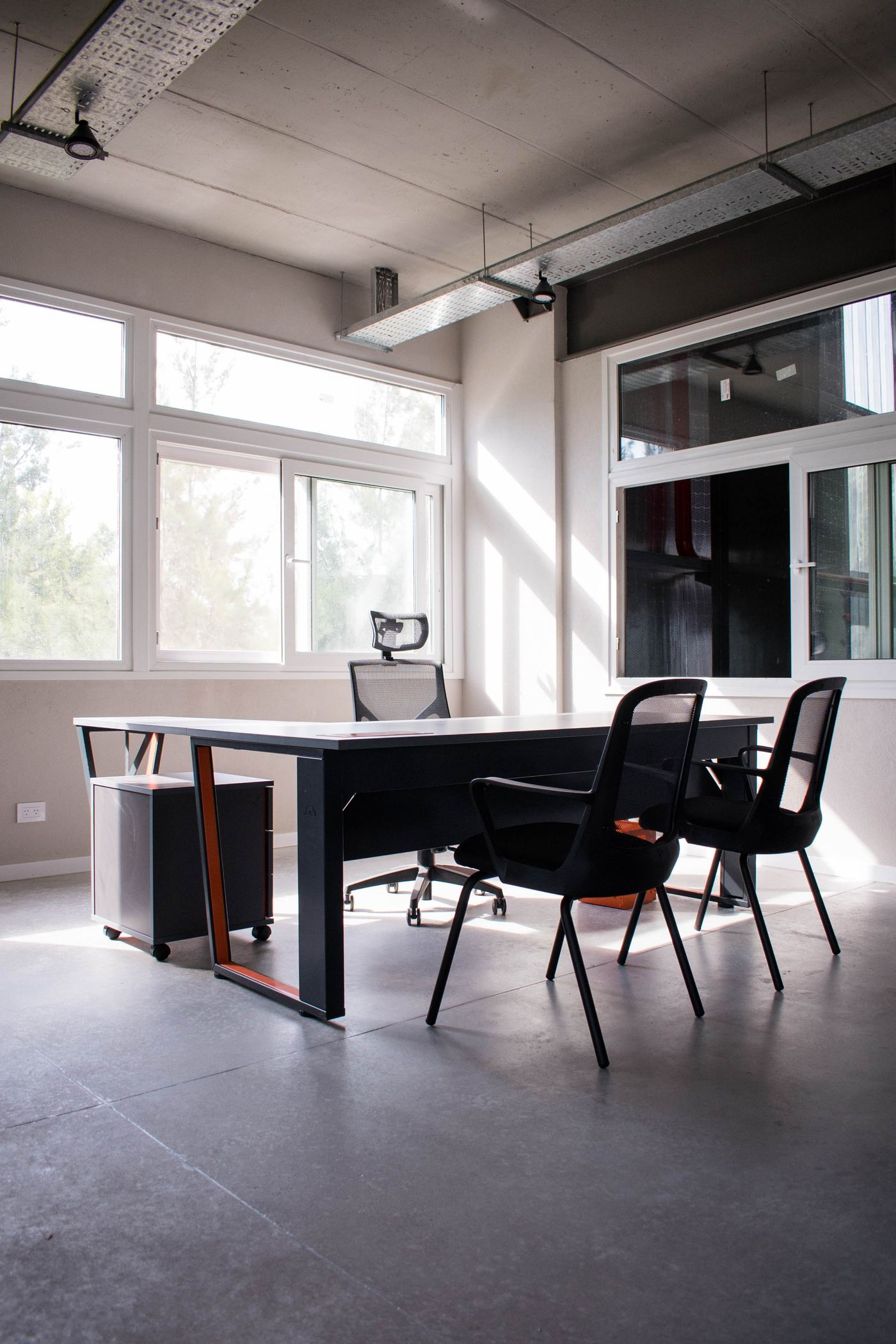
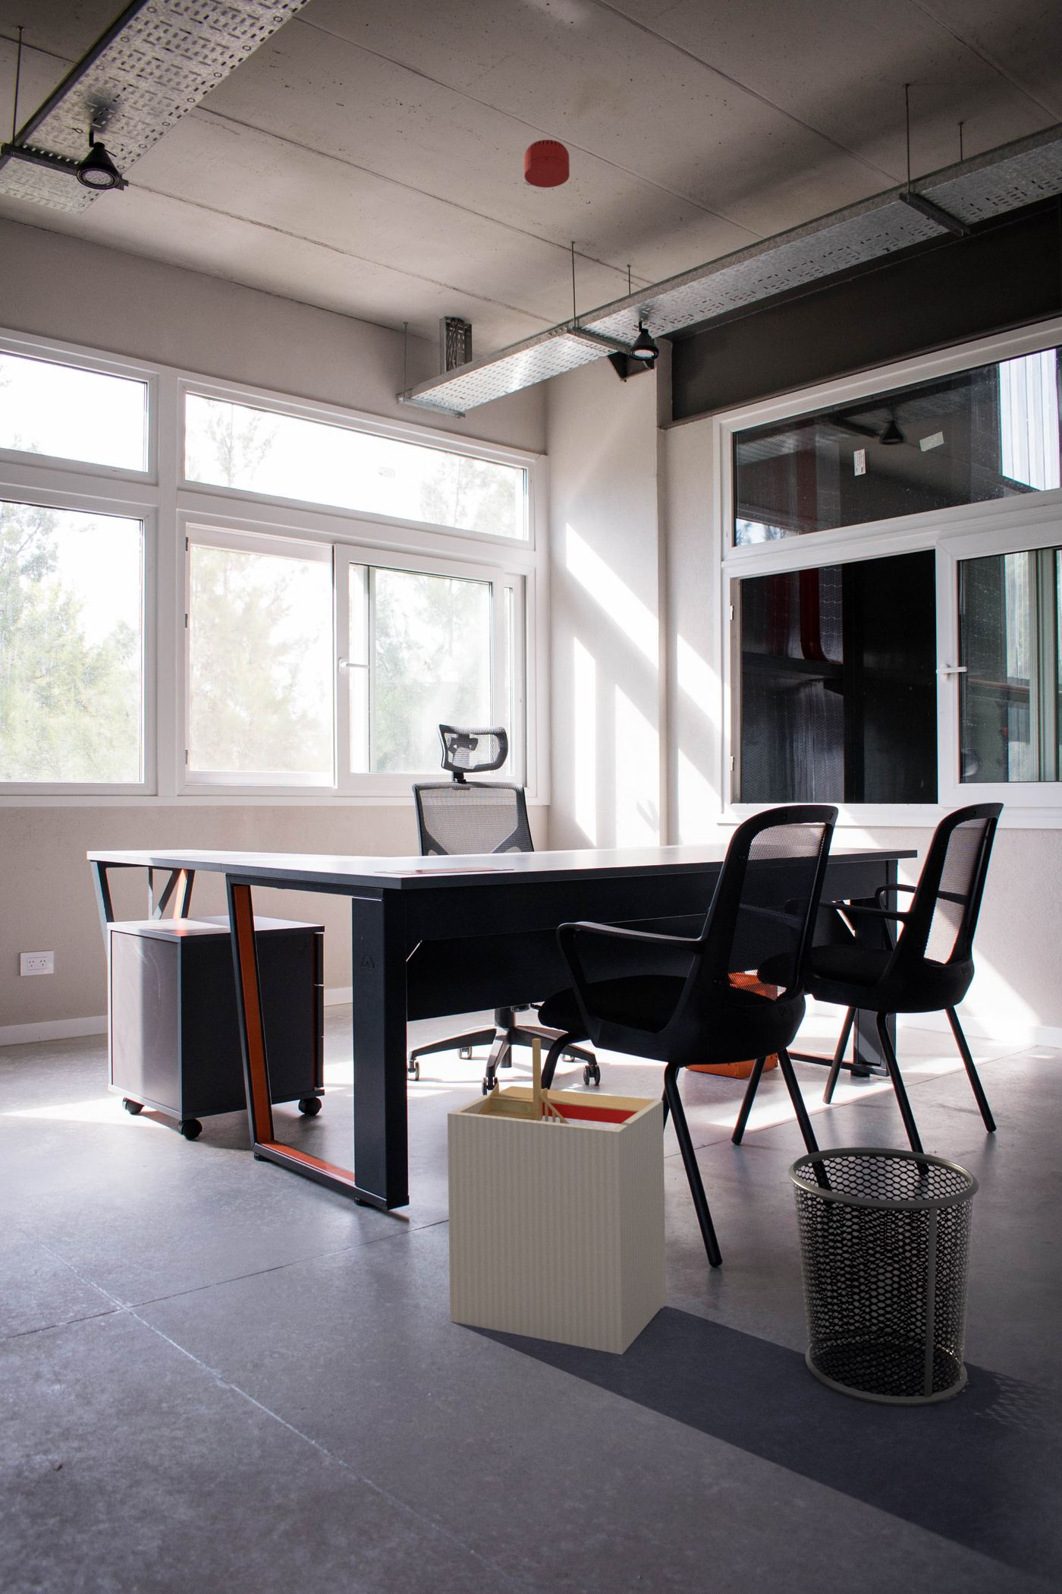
+ smoke detector [524,139,570,189]
+ waste bin [787,1147,980,1407]
+ storage bin [447,1038,667,1356]
